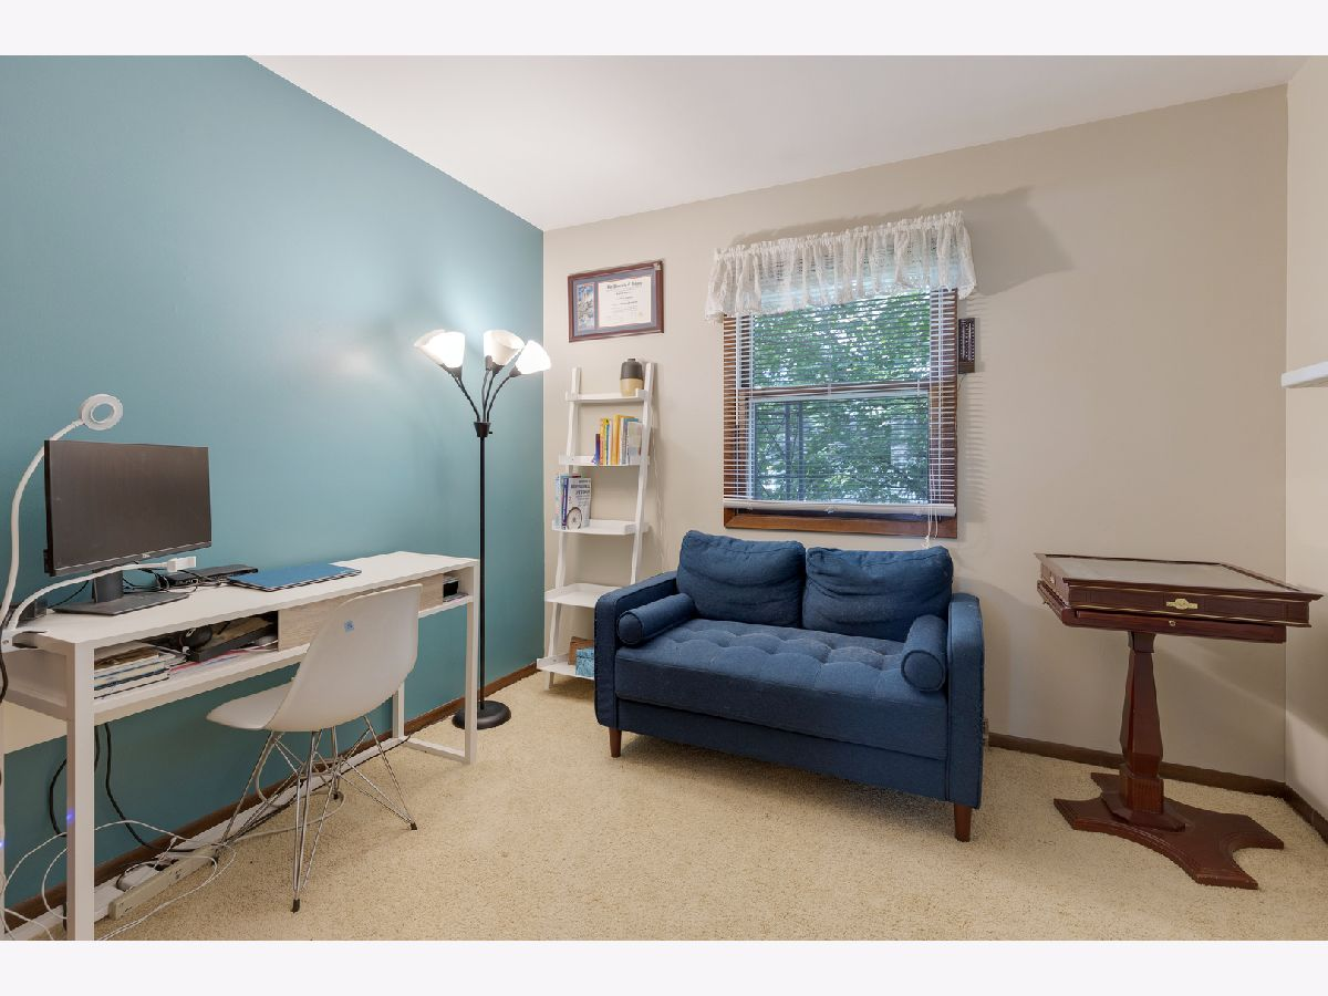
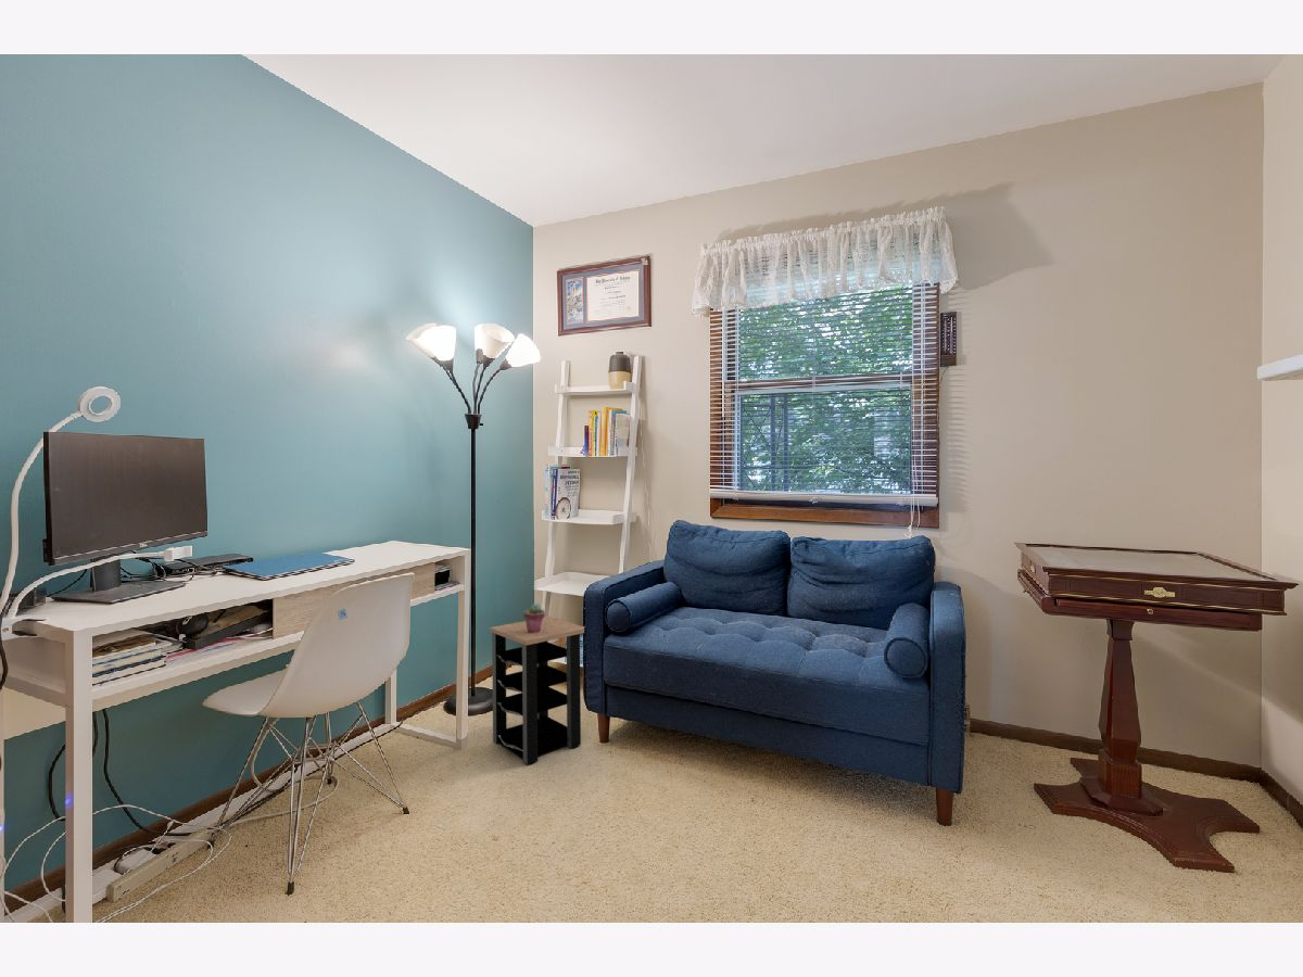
+ potted succulent [522,602,546,633]
+ side table [489,616,585,765]
